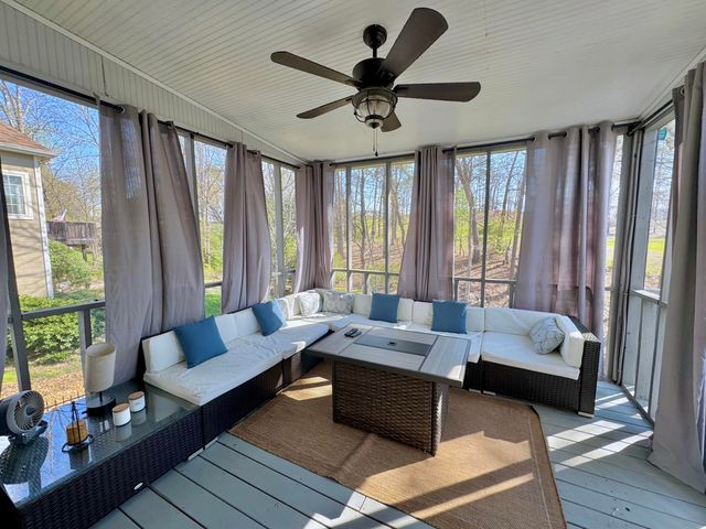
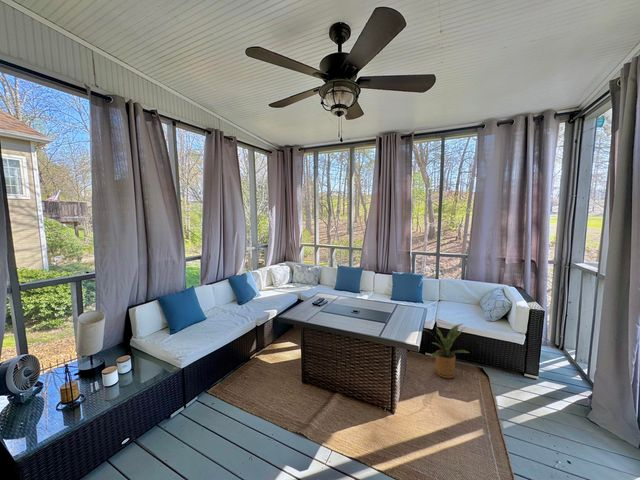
+ house plant [424,323,470,379]
